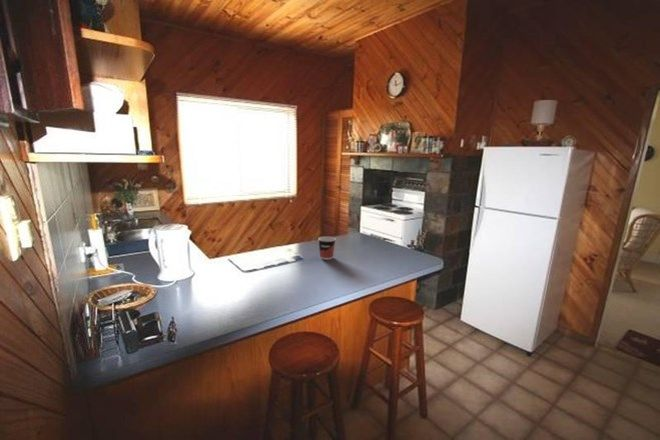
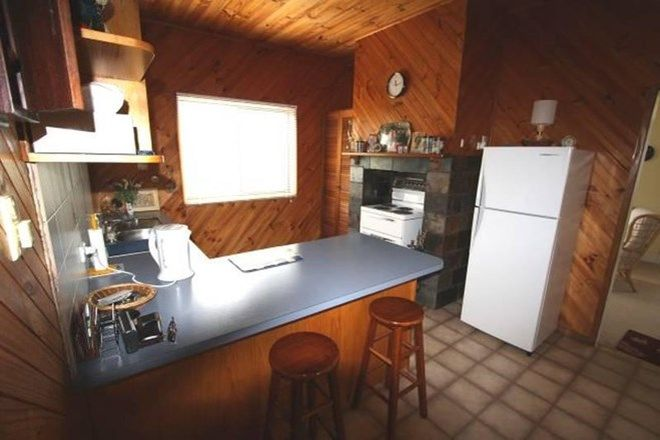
- cup [317,235,337,261]
